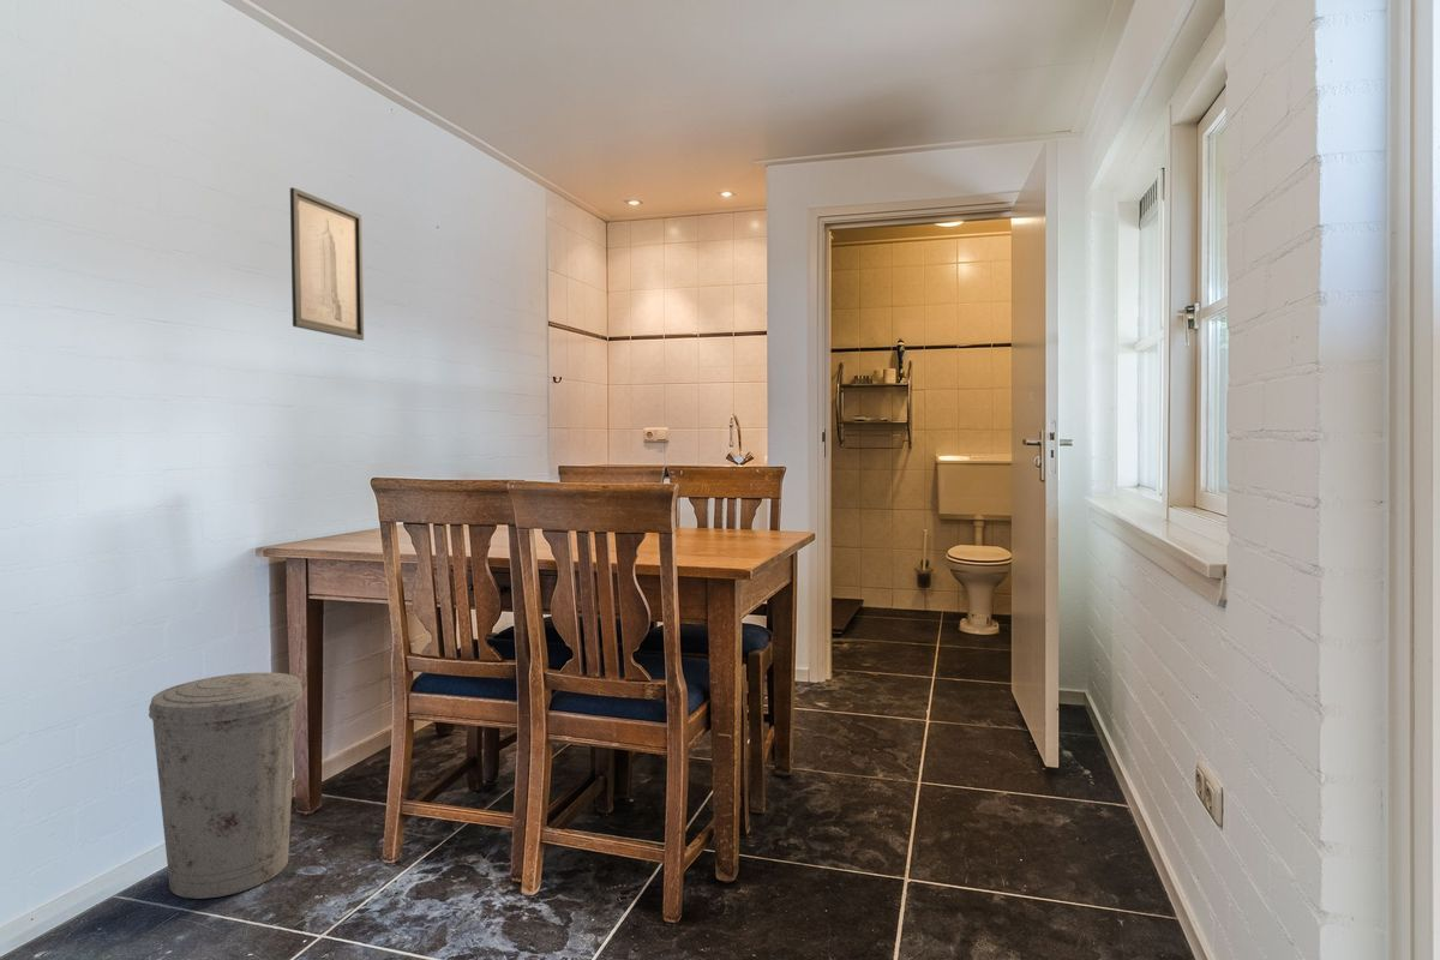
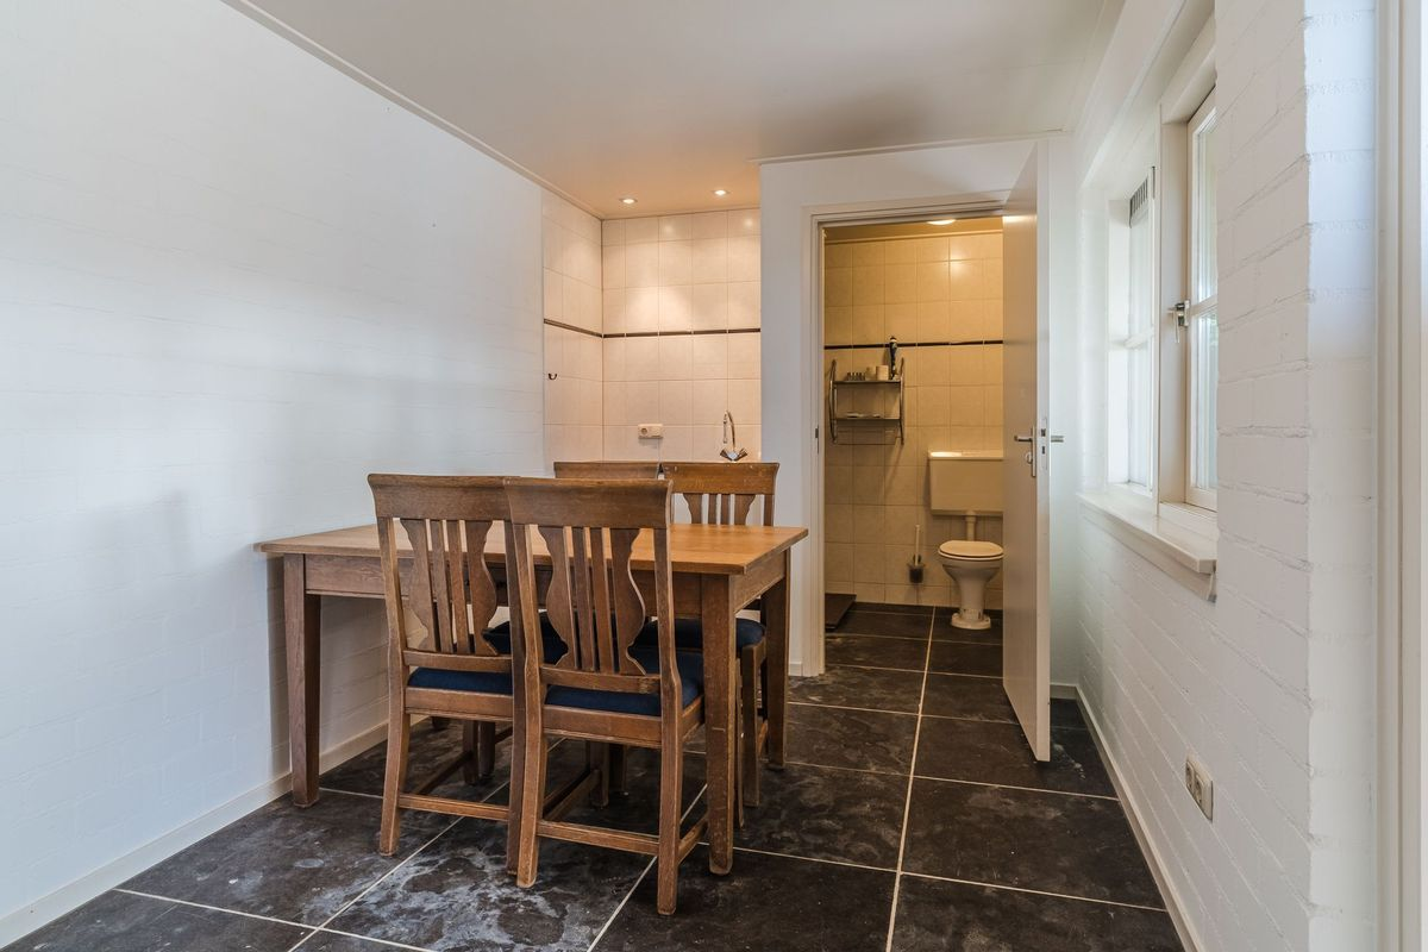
- trash can [148,672,304,900]
- wall art [289,186,365,341]
